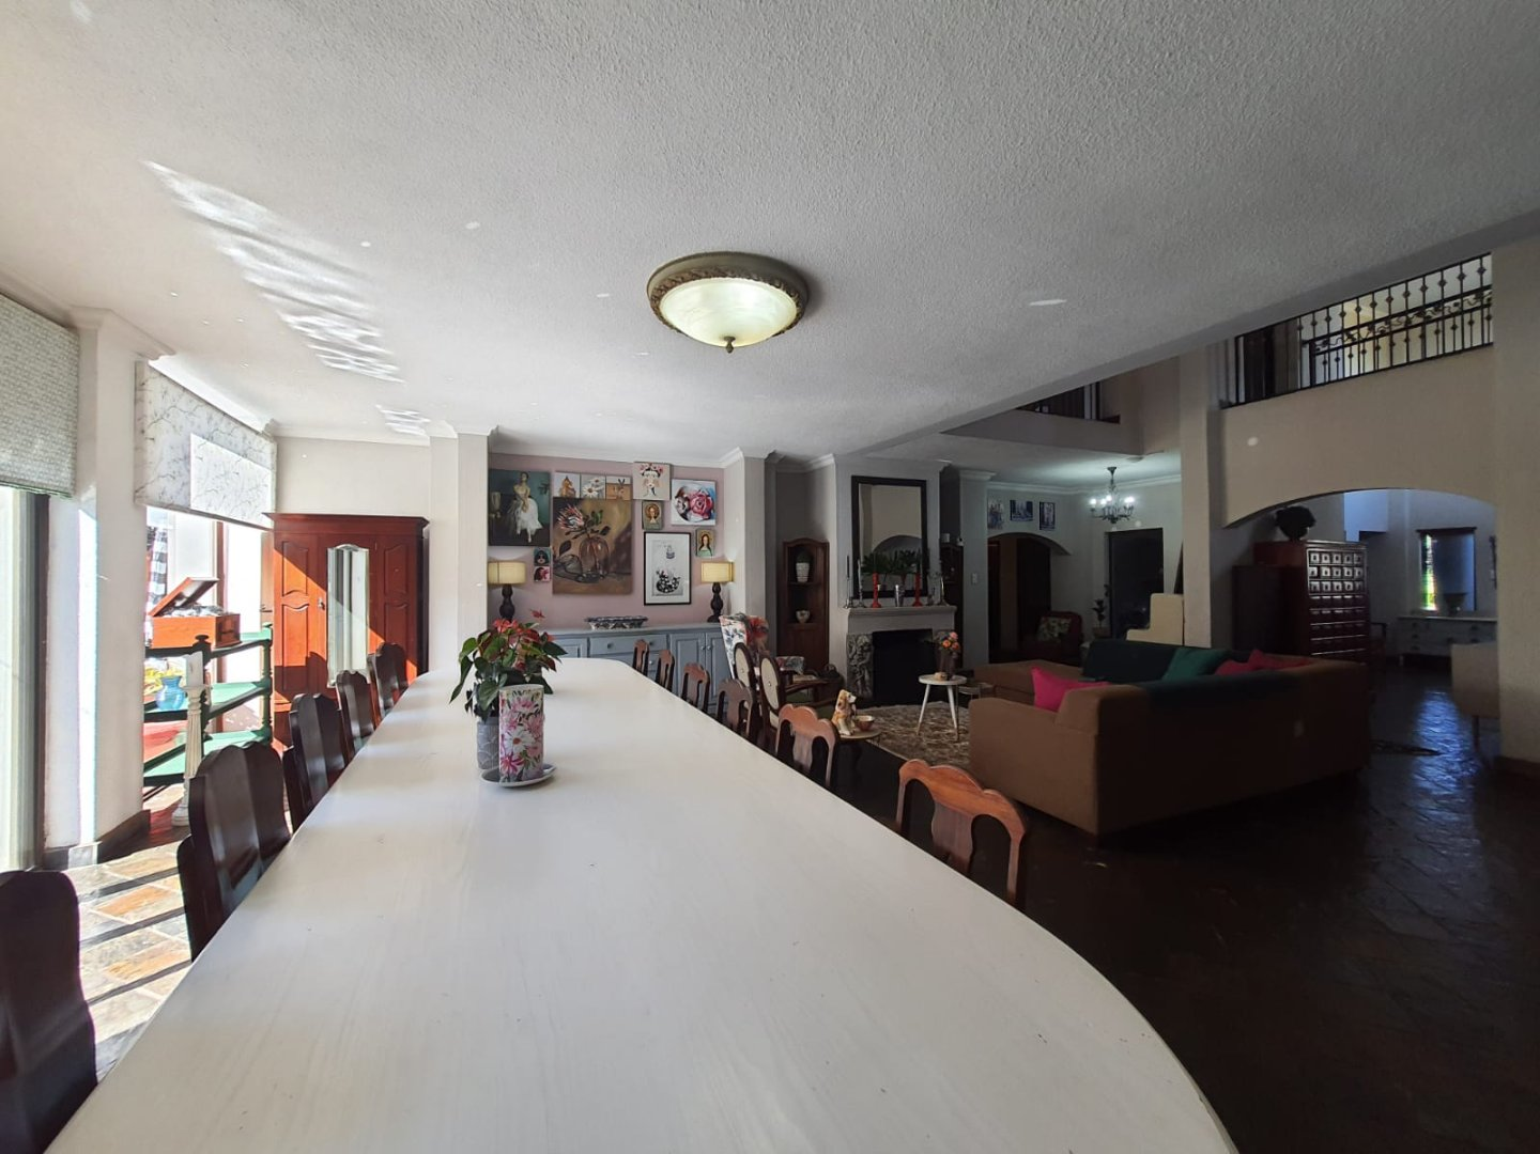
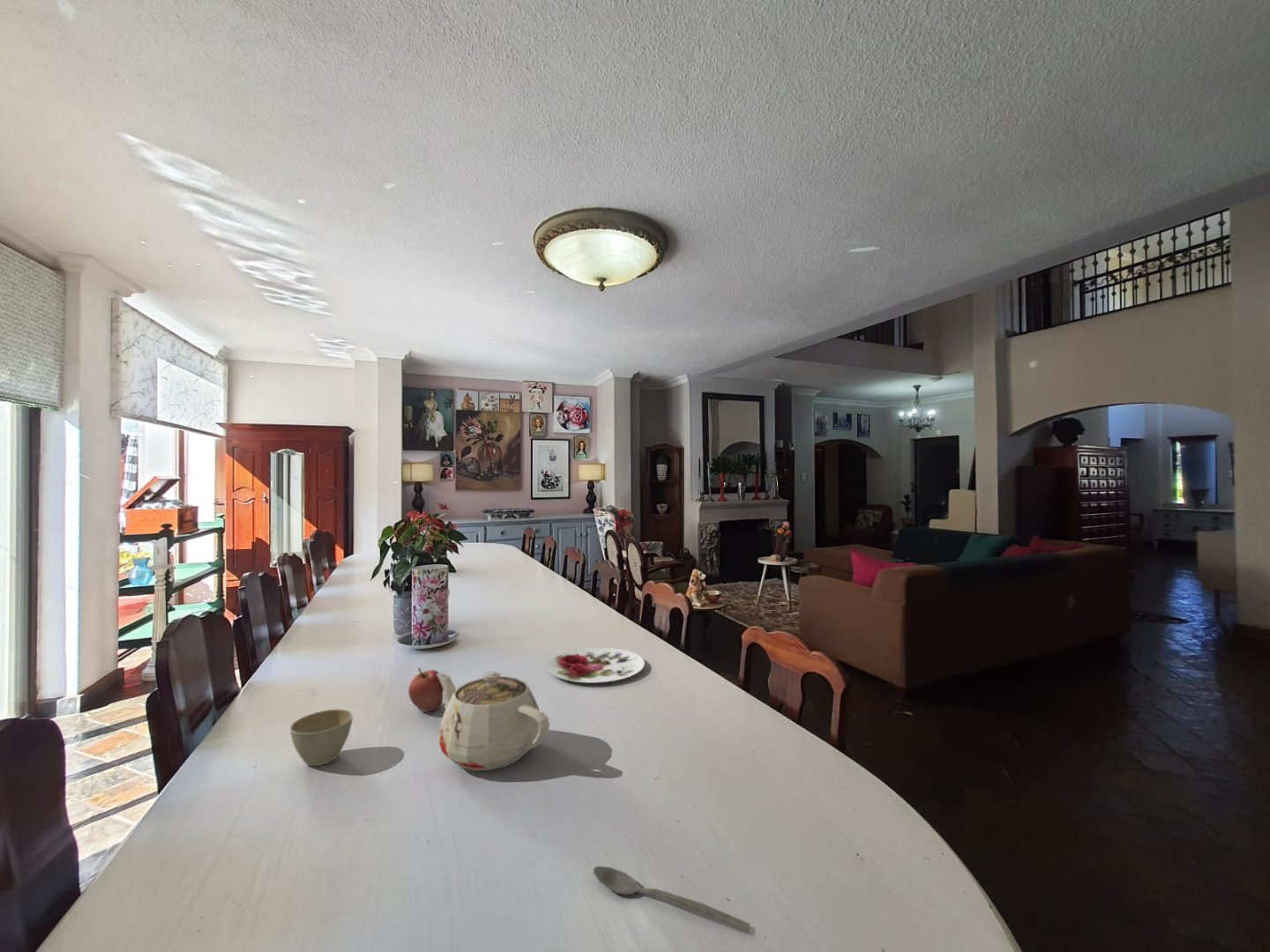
+ flower pot [289,708,354,767]
+ plate [547,647,646,684]
+ teapot [437,671,550,771]
+ fruit [407,667,444,713]
+ spoon [593,866,751,933]
